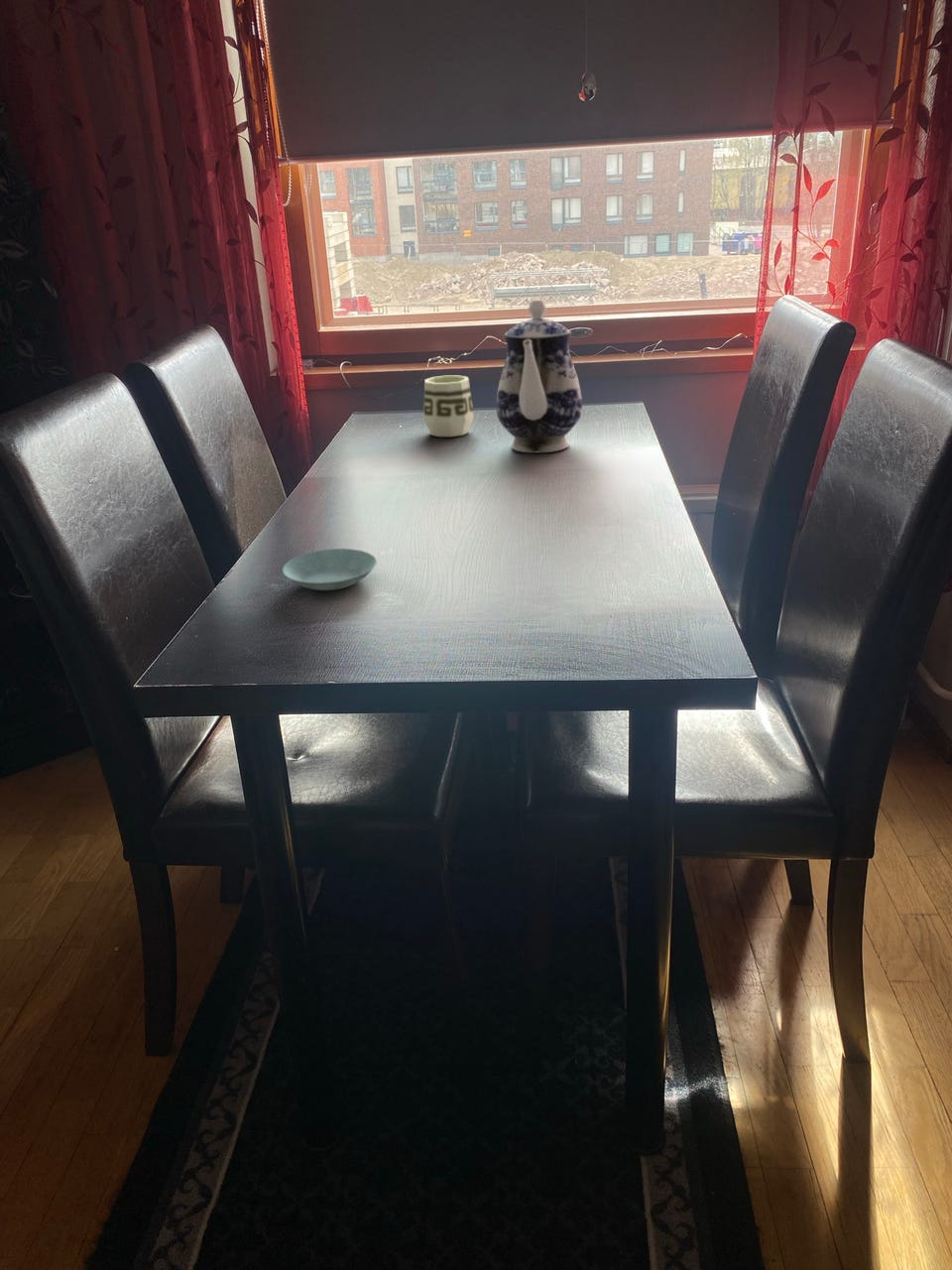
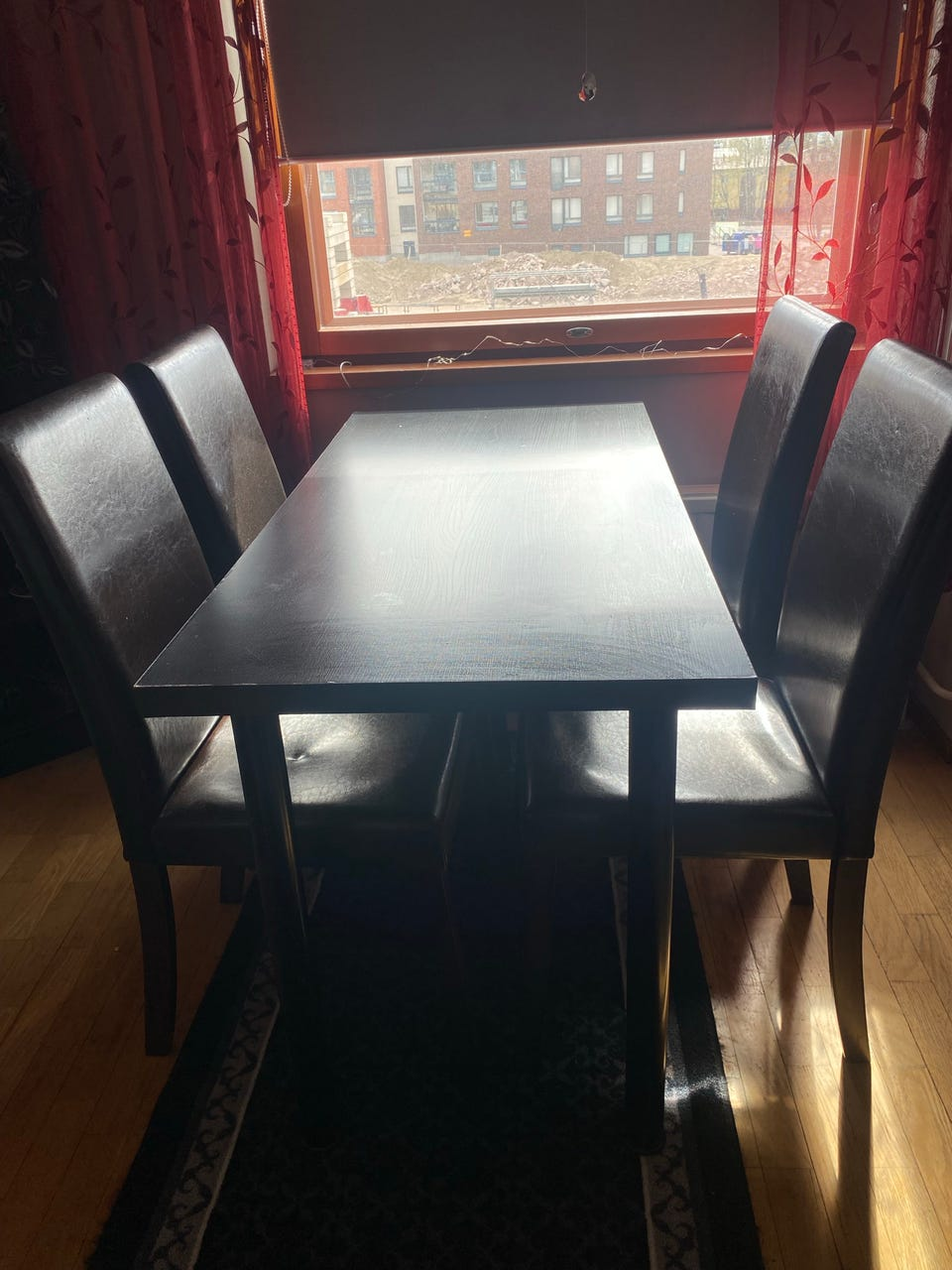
- cup [422,375,475,438]
- saucer [282,548,378,591]
- teapot [495,299,583,453]
